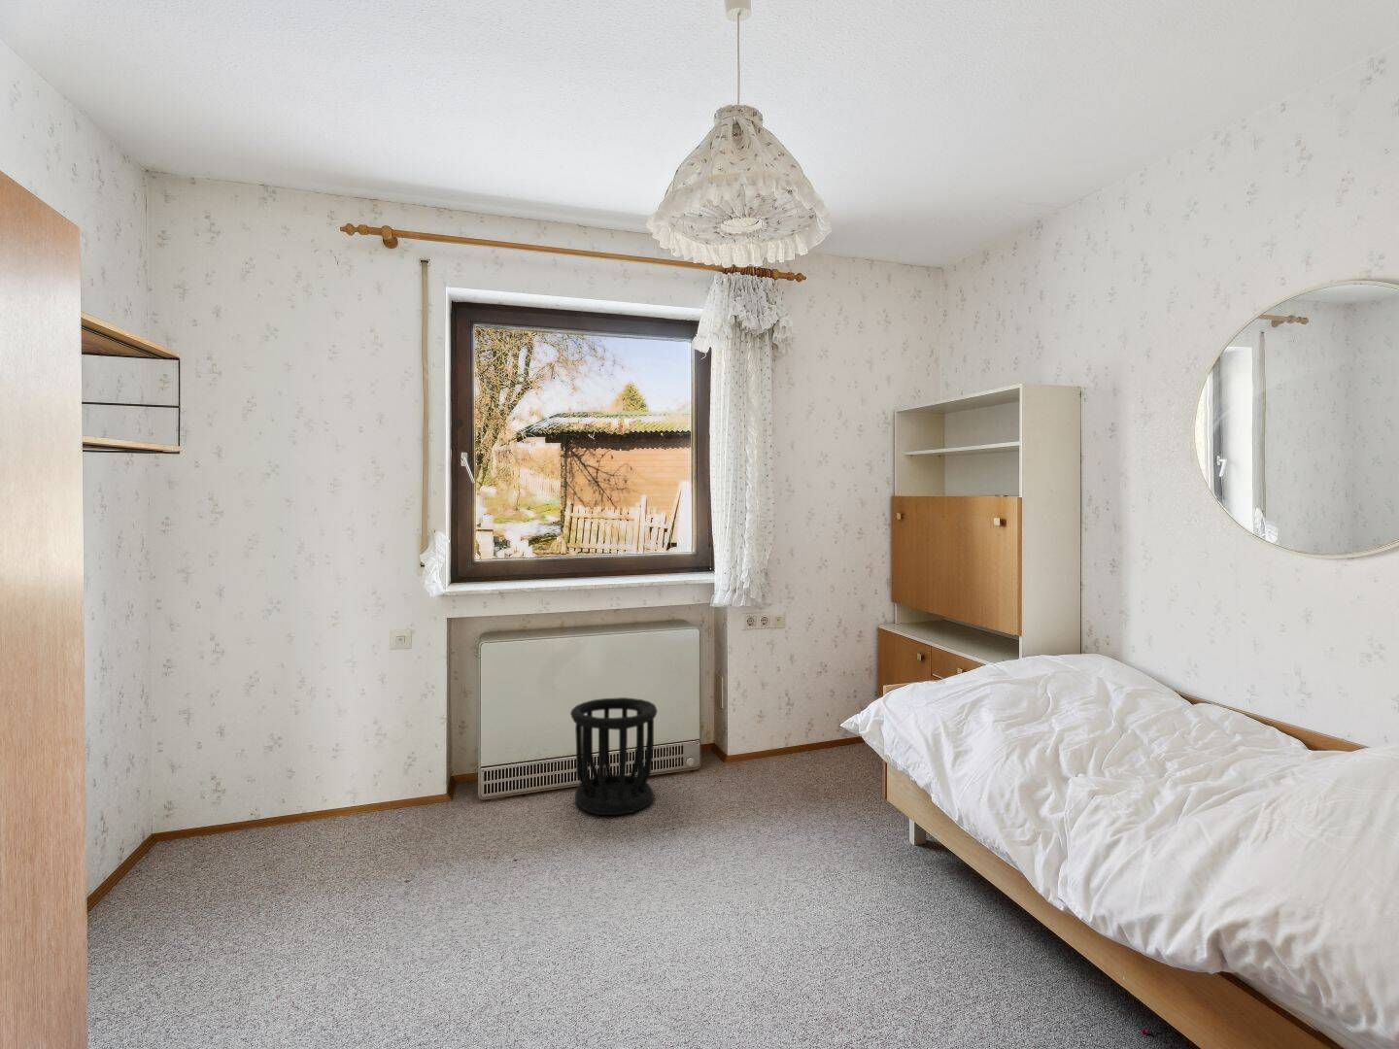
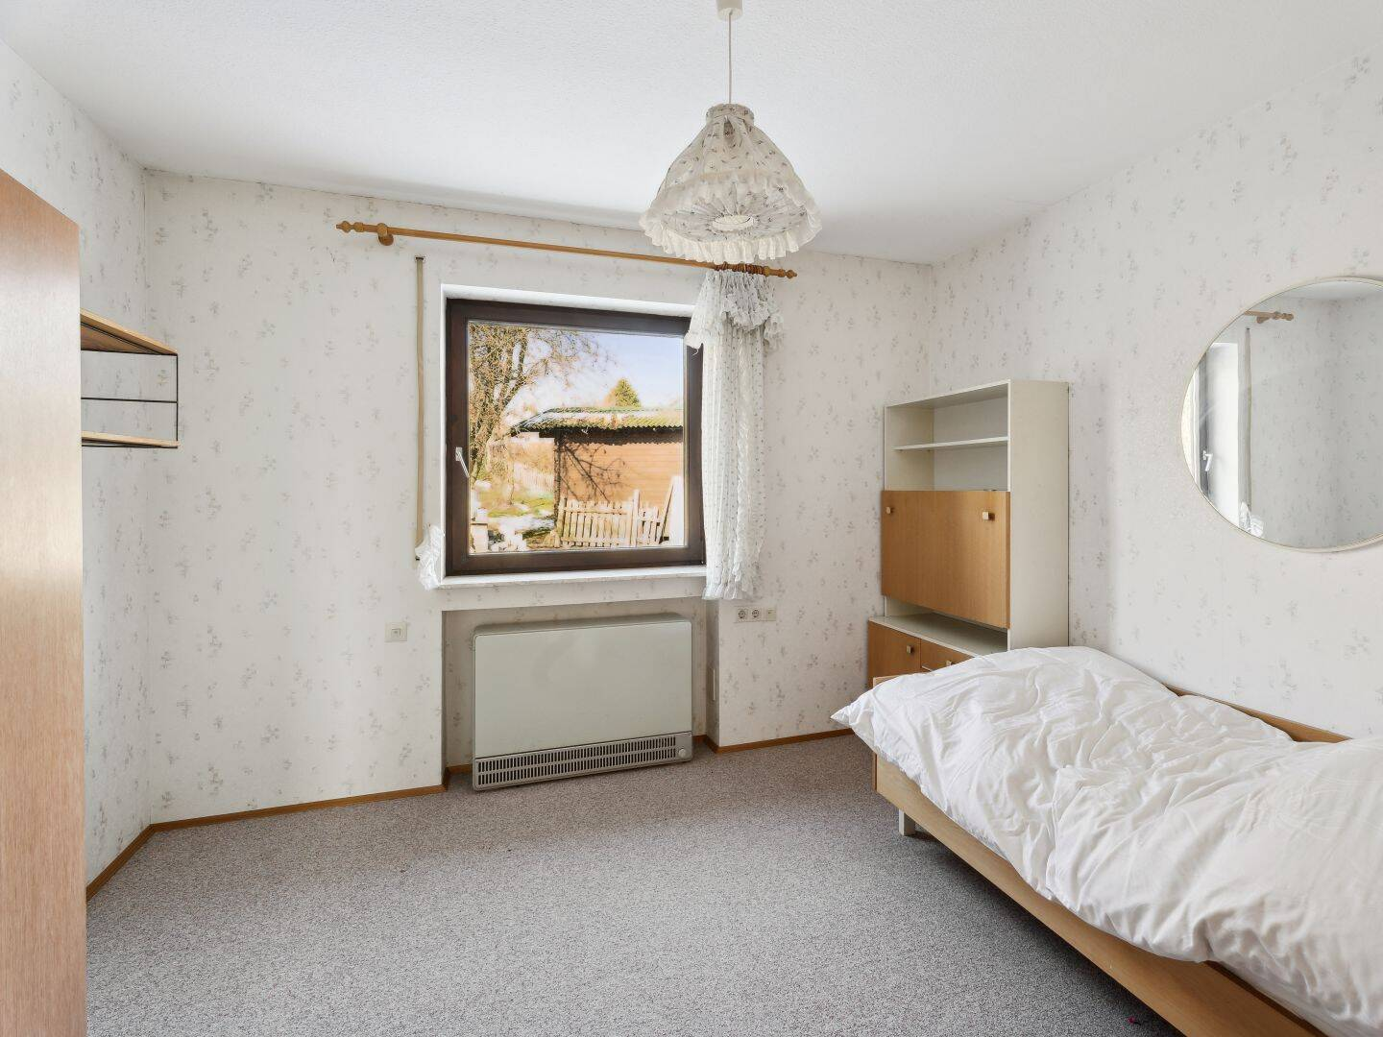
- wastebasket [570,696,659,815]
